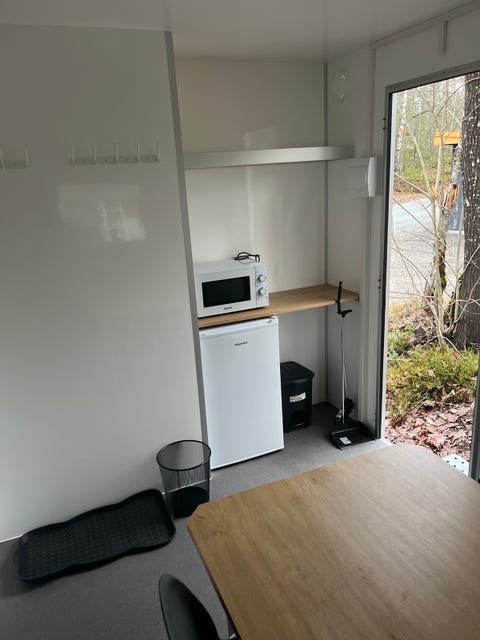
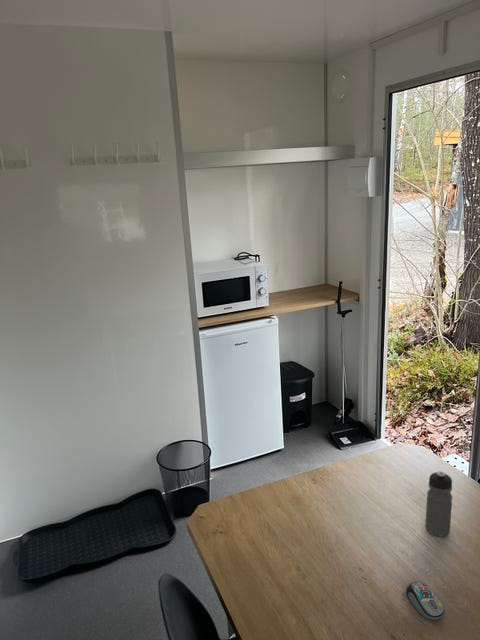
+ computer mouse [406,581,445,621]
+ water bottle [424,470,453,537]
